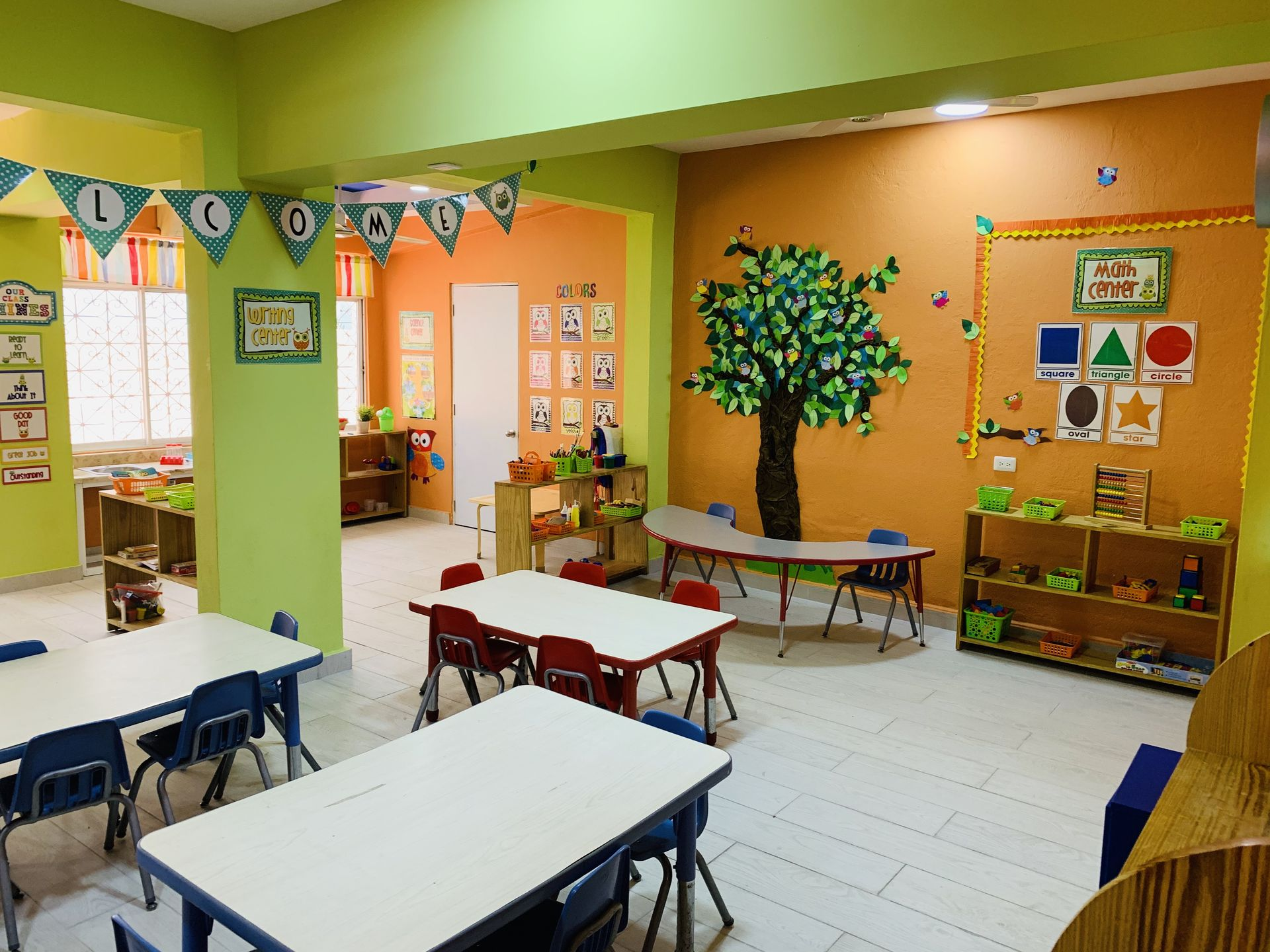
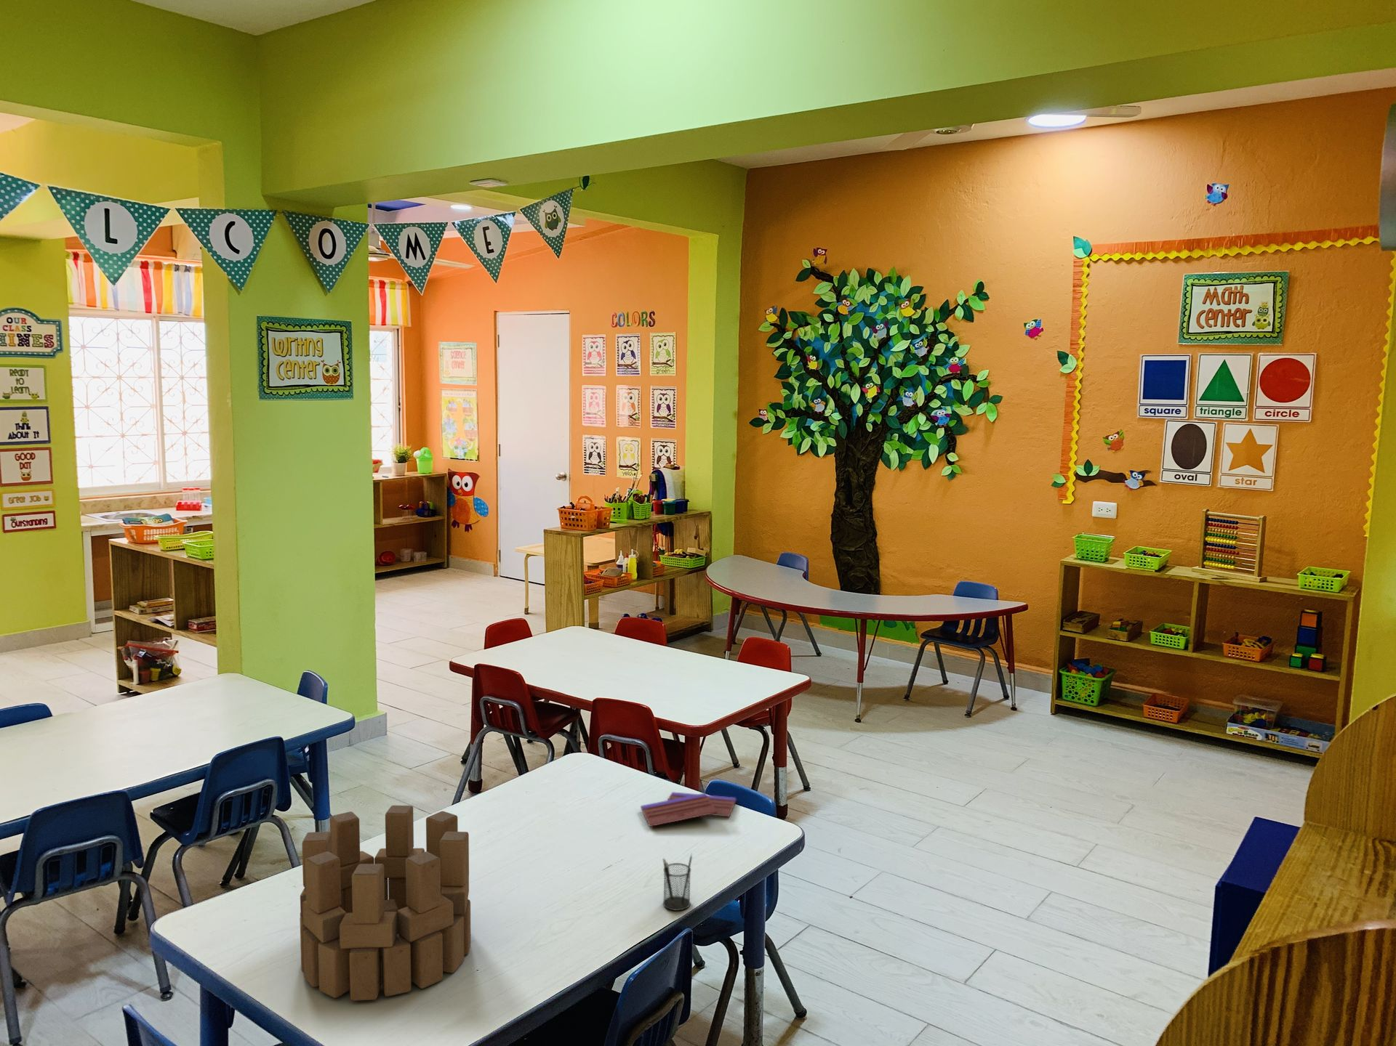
+ pencil holder [662,854,693,912]
+ book [640,791,738,827]
+ building block set [299,805,472,1002]
